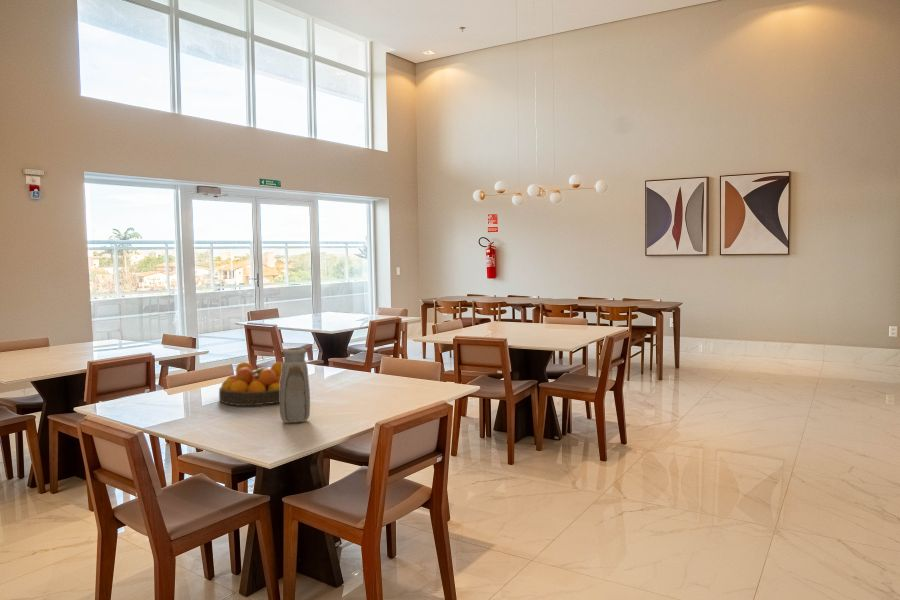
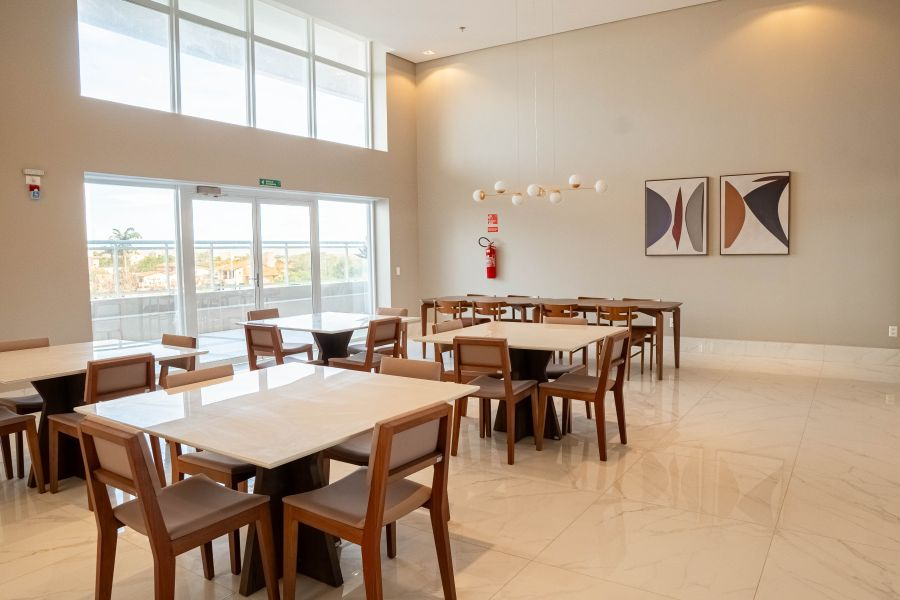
- vase [279,347,311,424]
- fruit bowl [218,361,283,407]
